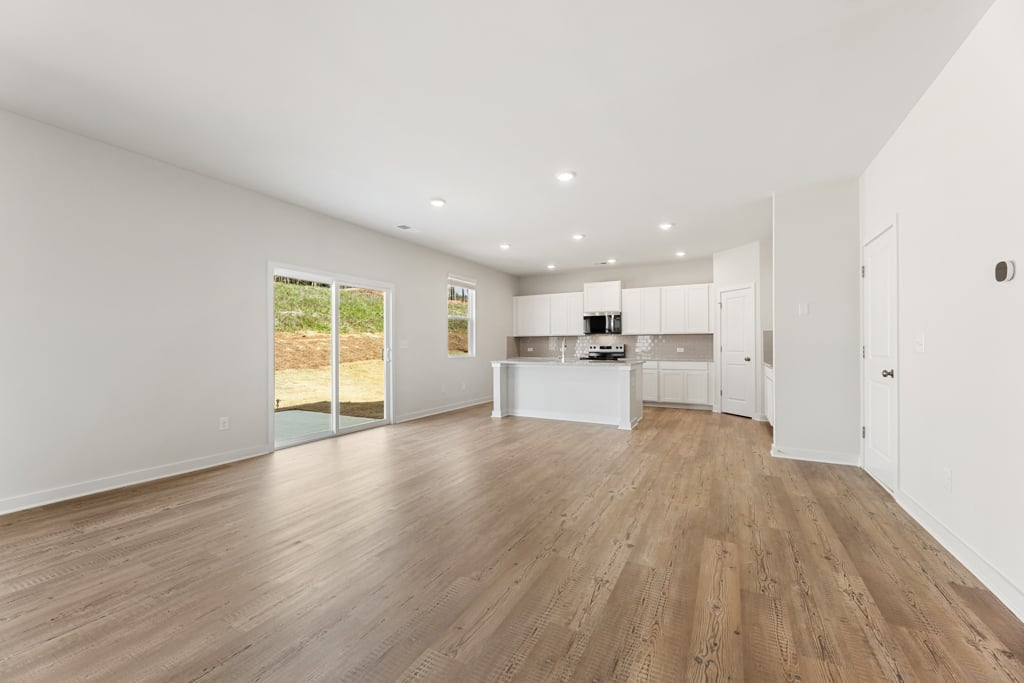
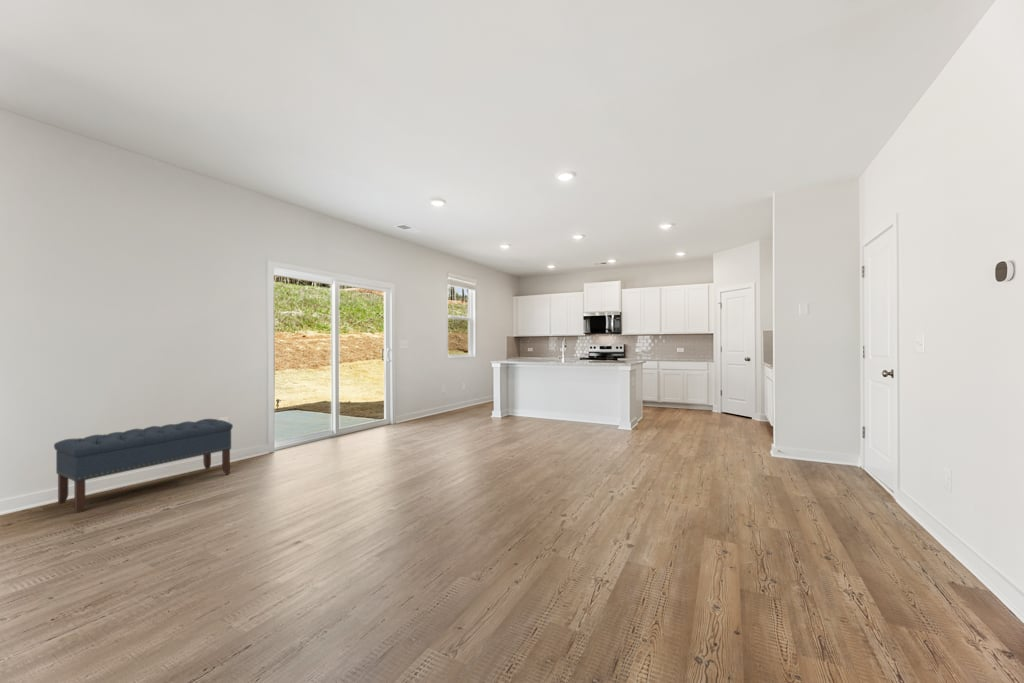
+ bench [53,418,234,514]
